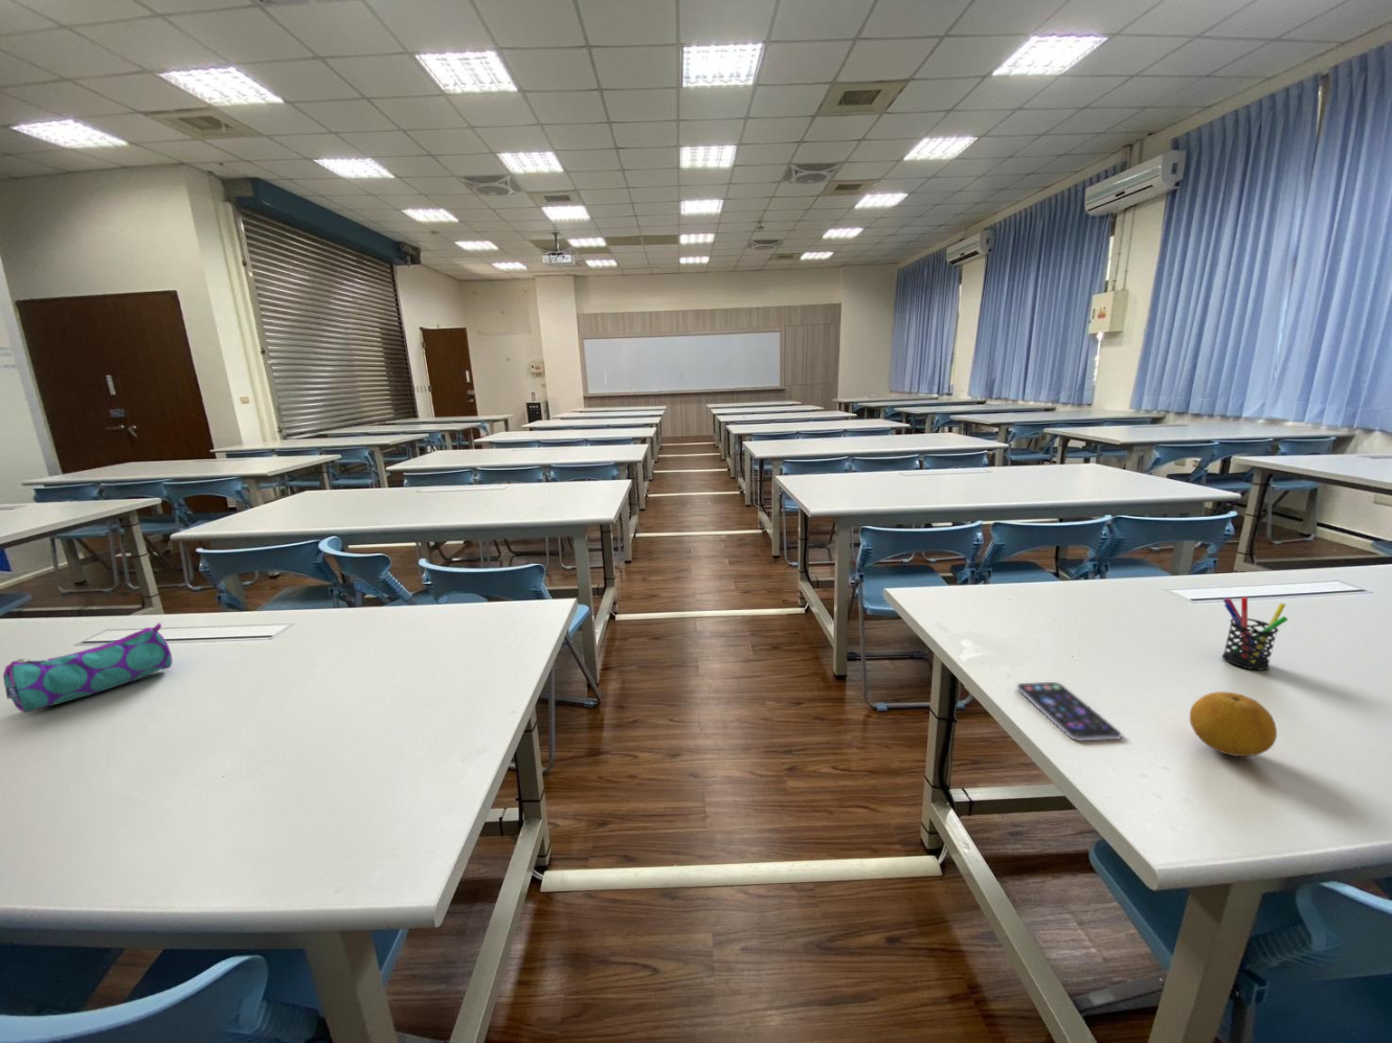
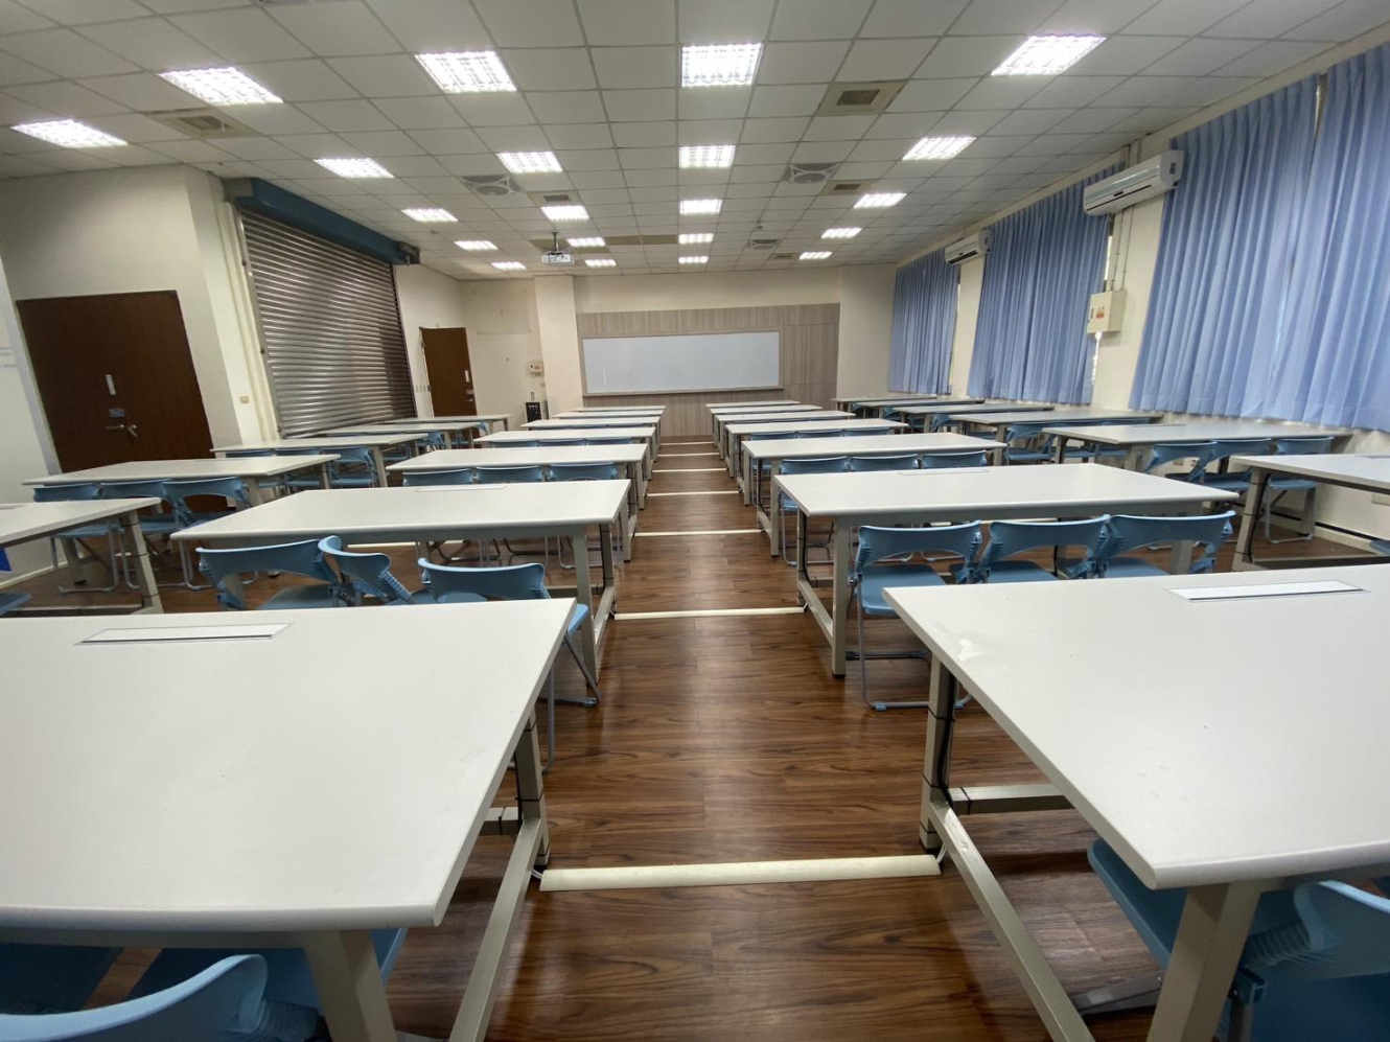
- fruit [1189,690,1278,757]
- pen holder [1221,596,1288,672]
- pencil case [2,621,174,713]
- smartphone [1016,681,1123,742]
